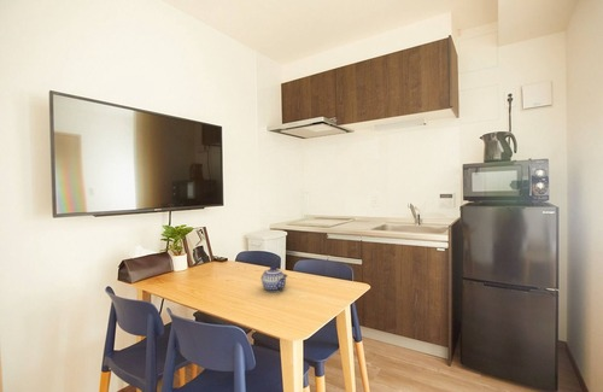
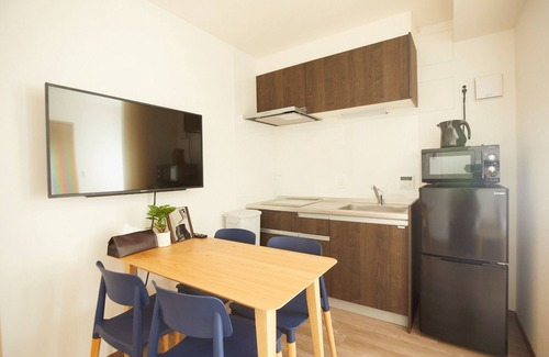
- teapot [260,264,289,293]
